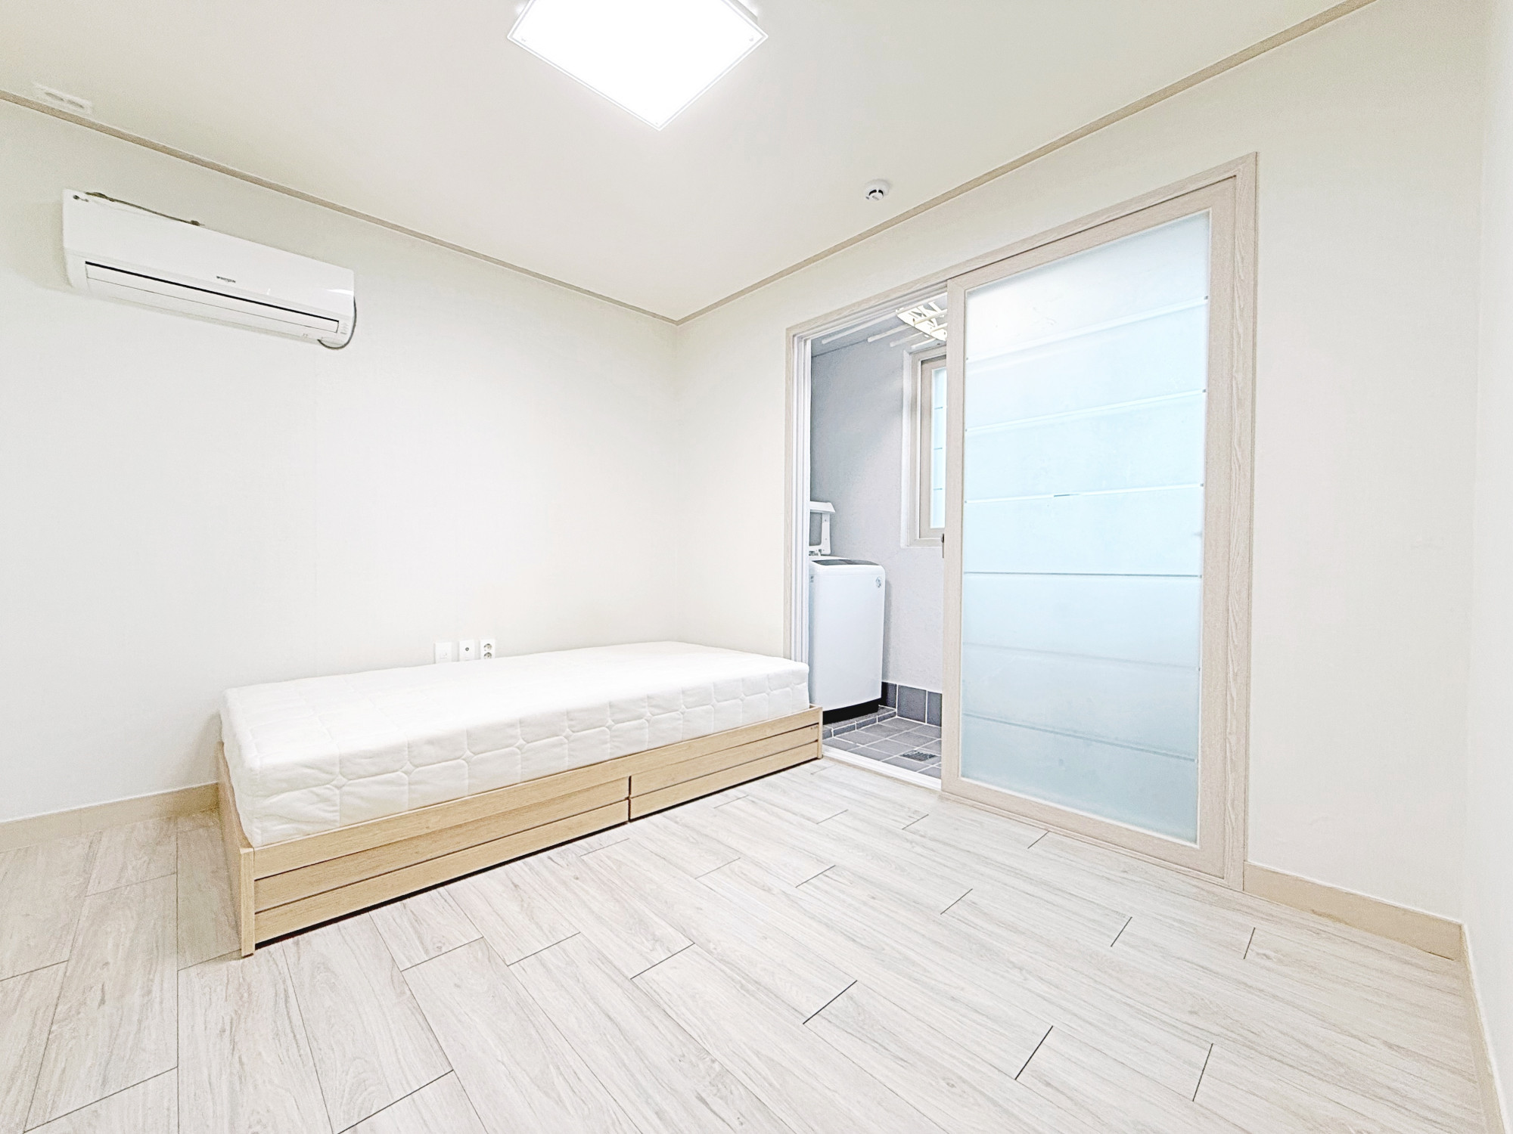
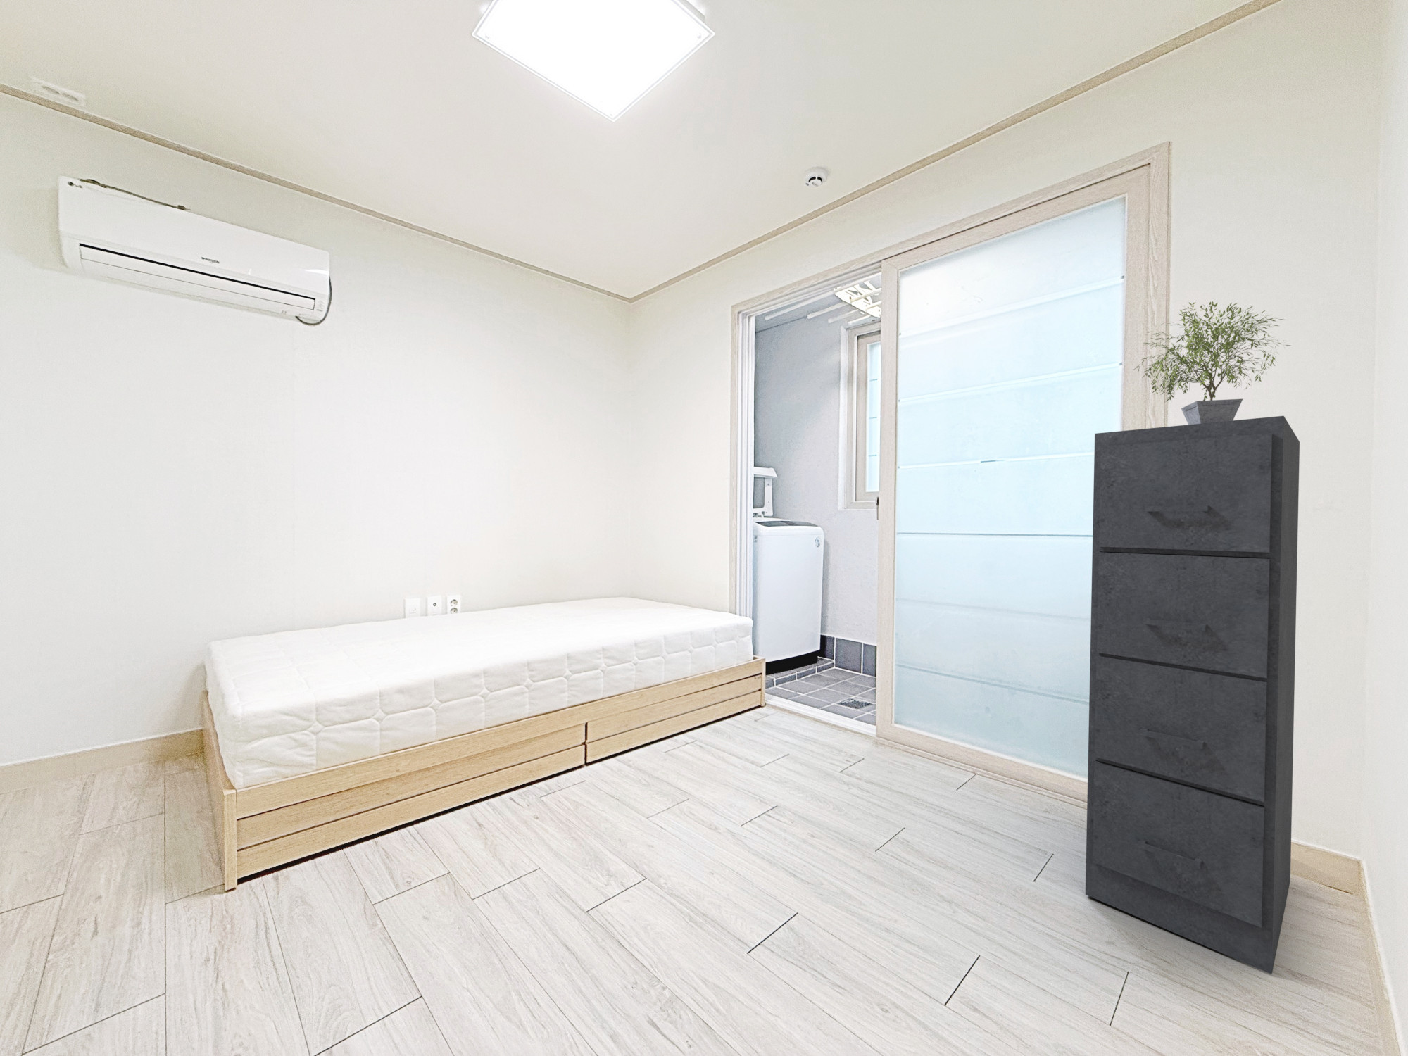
+ potted plant [1132,301,1290,425]
+ filing cabinet [1085,415,1300,975]
